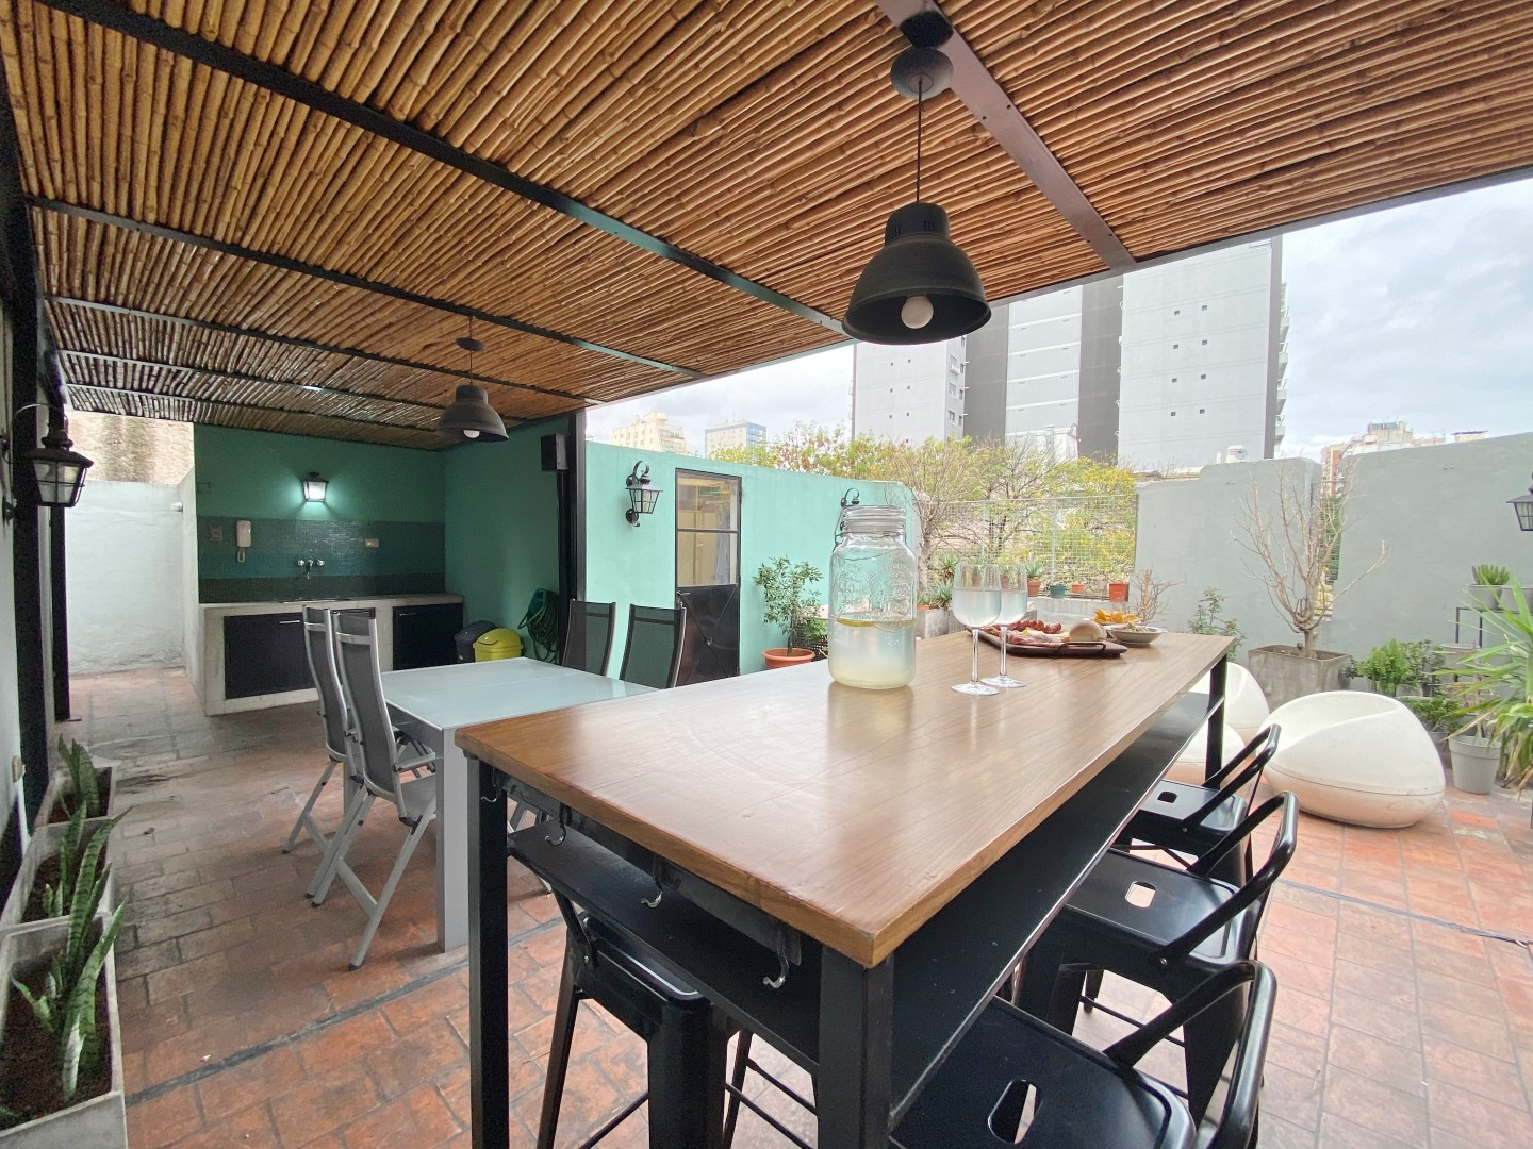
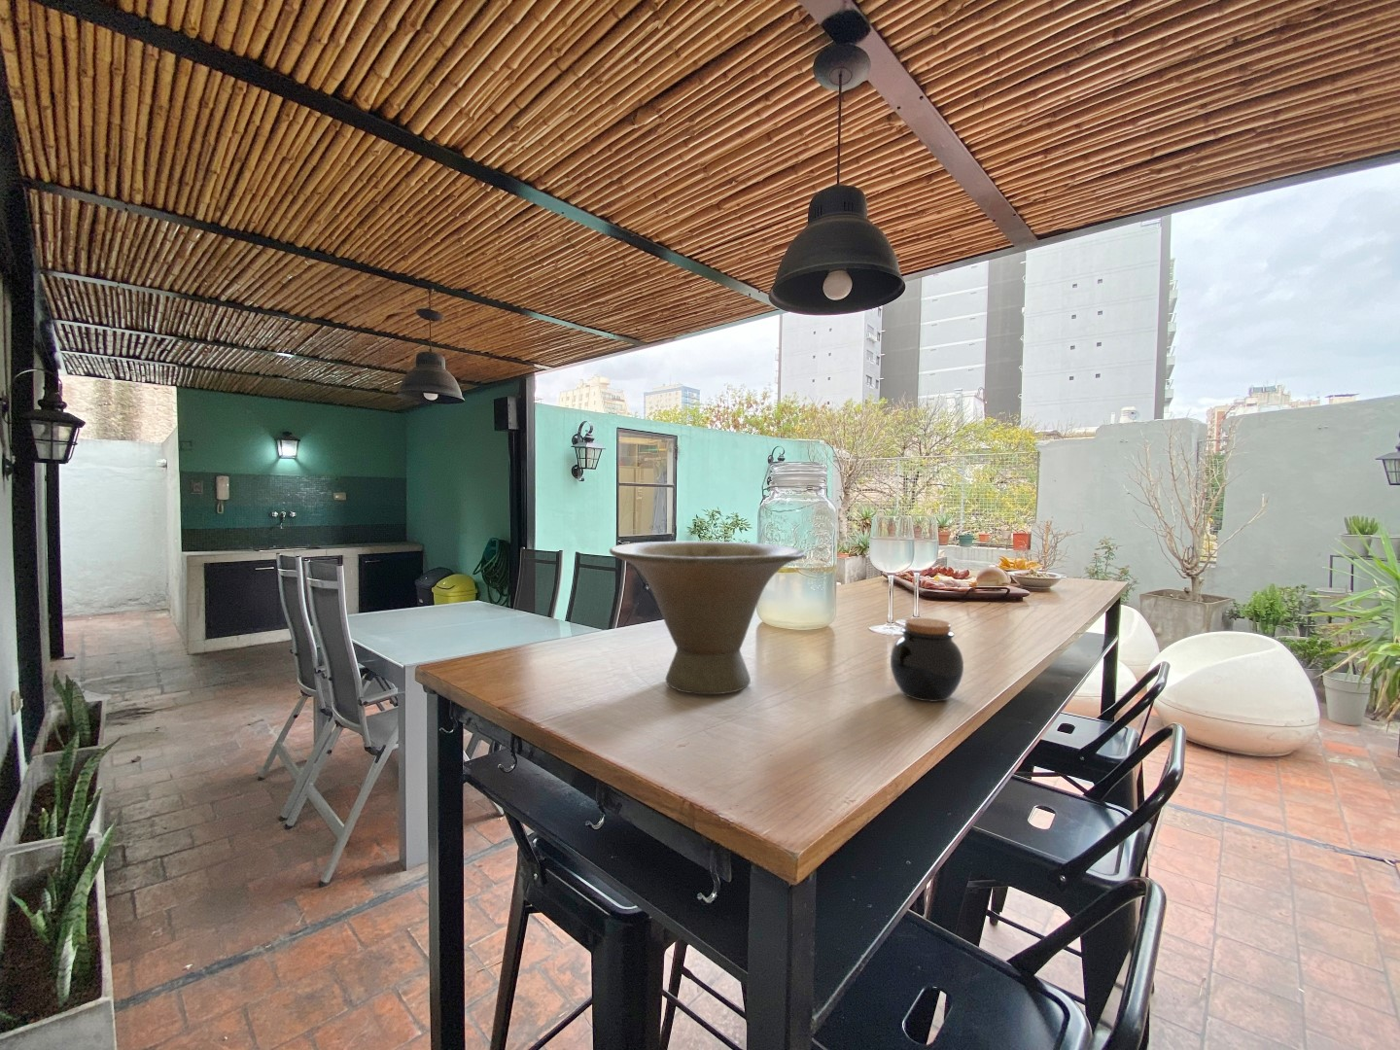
+ jar [890,618,965,703]
+ bowl [609,540,806,695]
